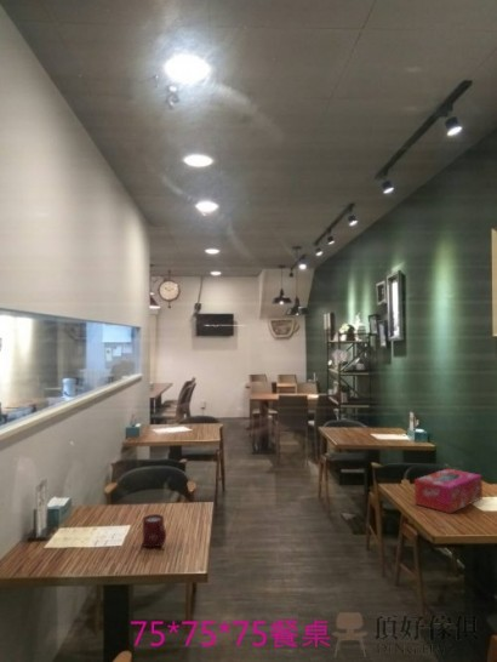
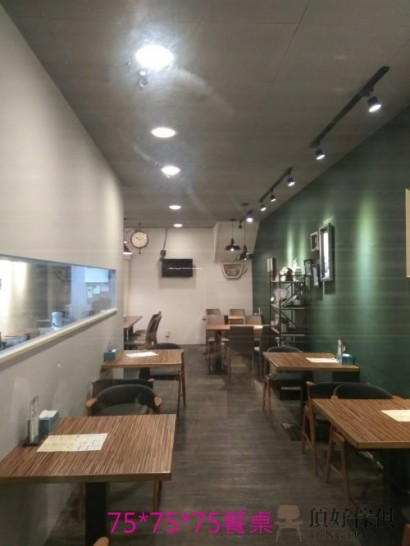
- cup [142,513,167,548]
- tissue box [413,468,484,515]
